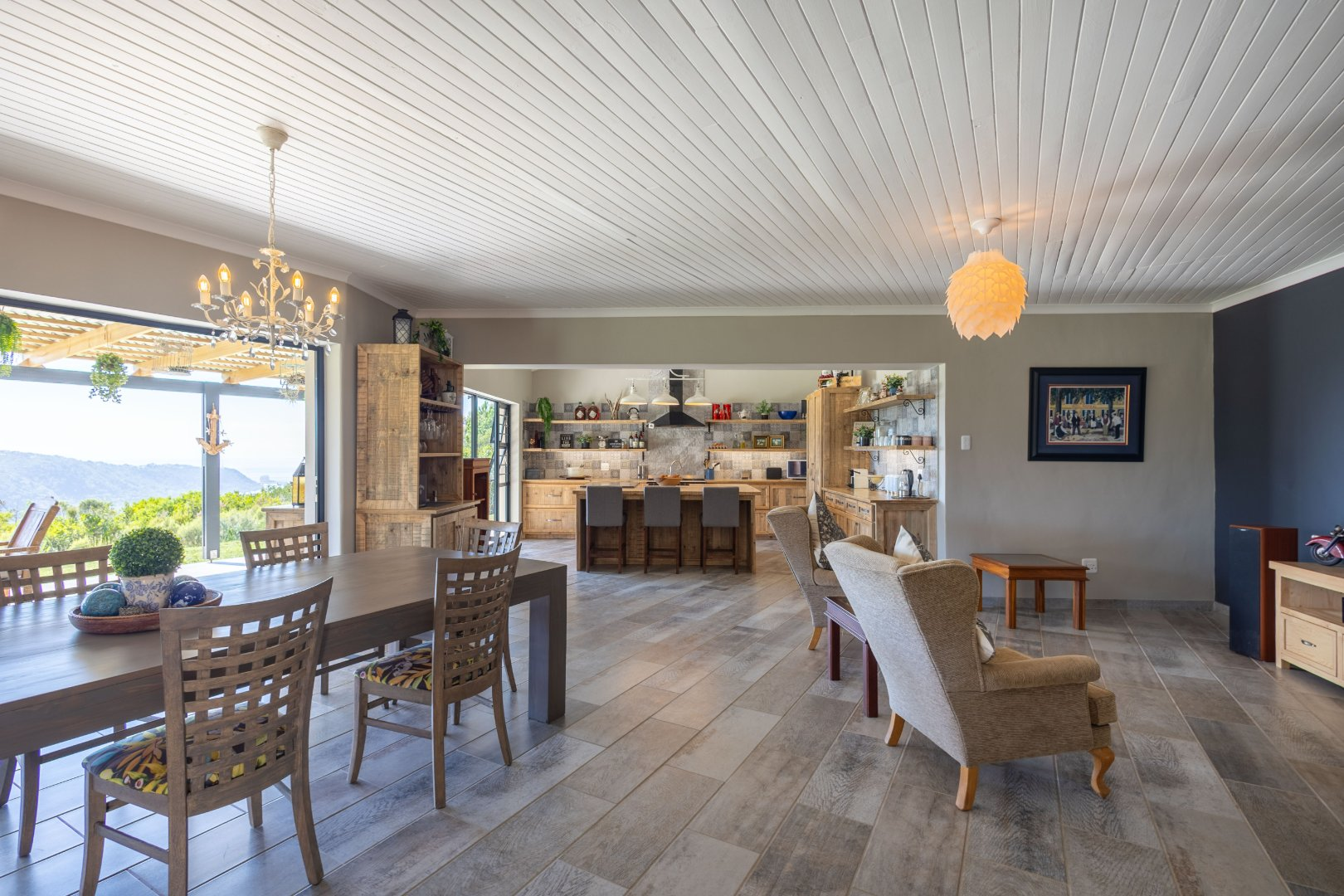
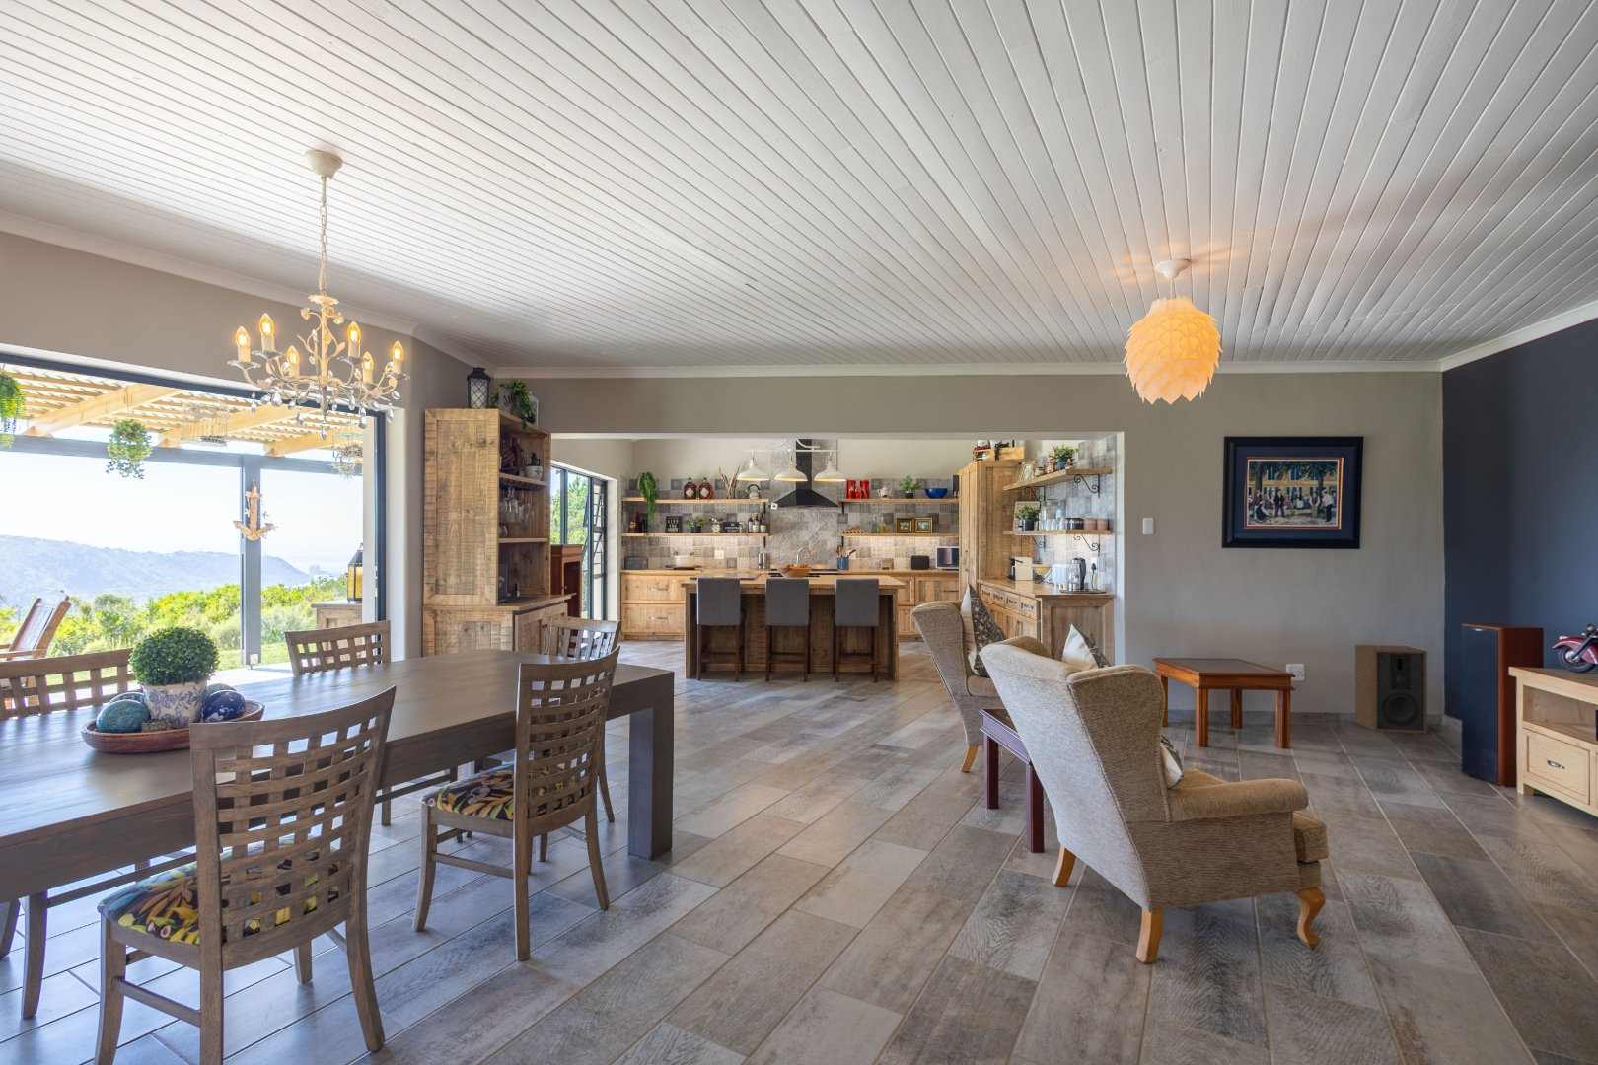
+ speaker [1354,644,1428,733]
